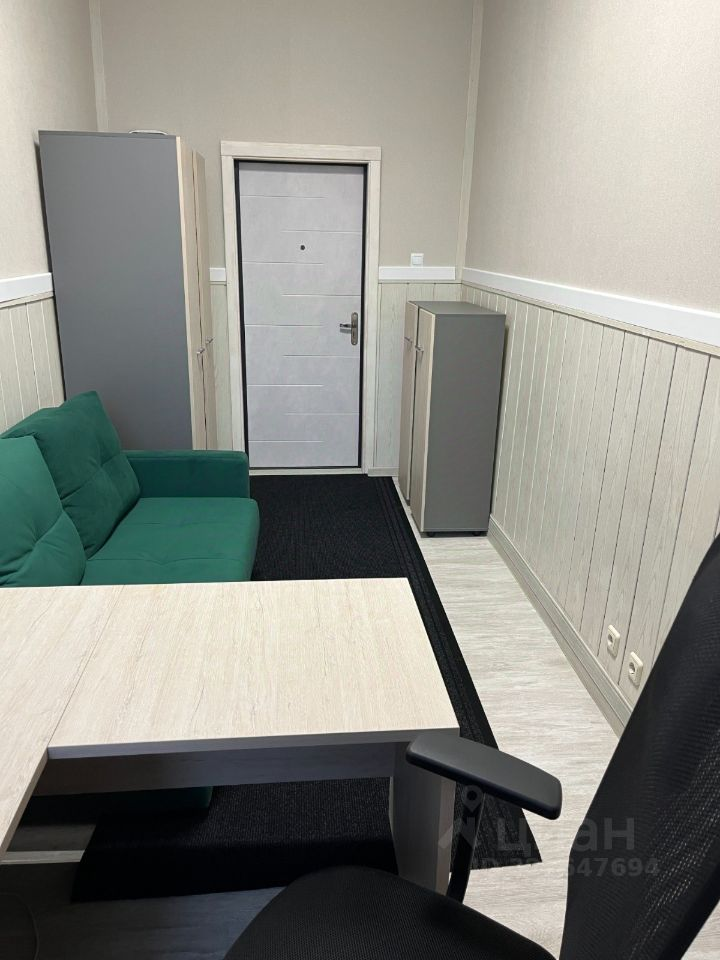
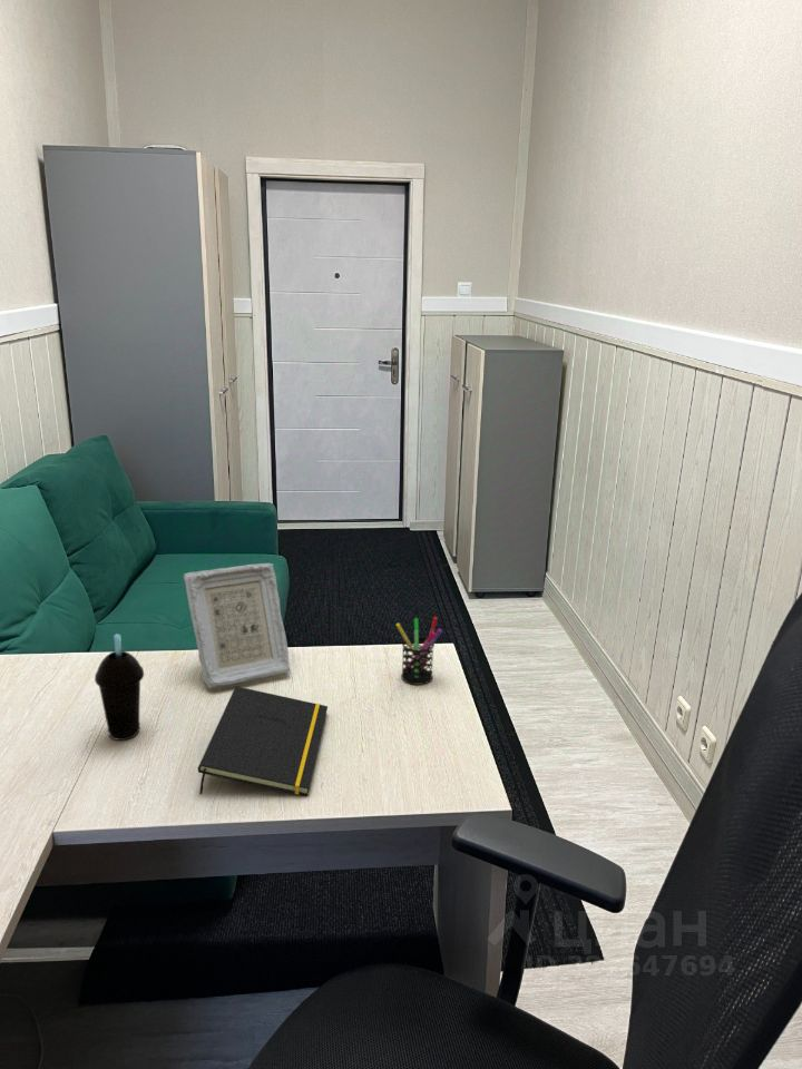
+ notepad [197,685,329,797]
+ pen holder [395,616,444,686]
+ picture frame [183,562,291,689]
+ cup [94,632,145,742]
